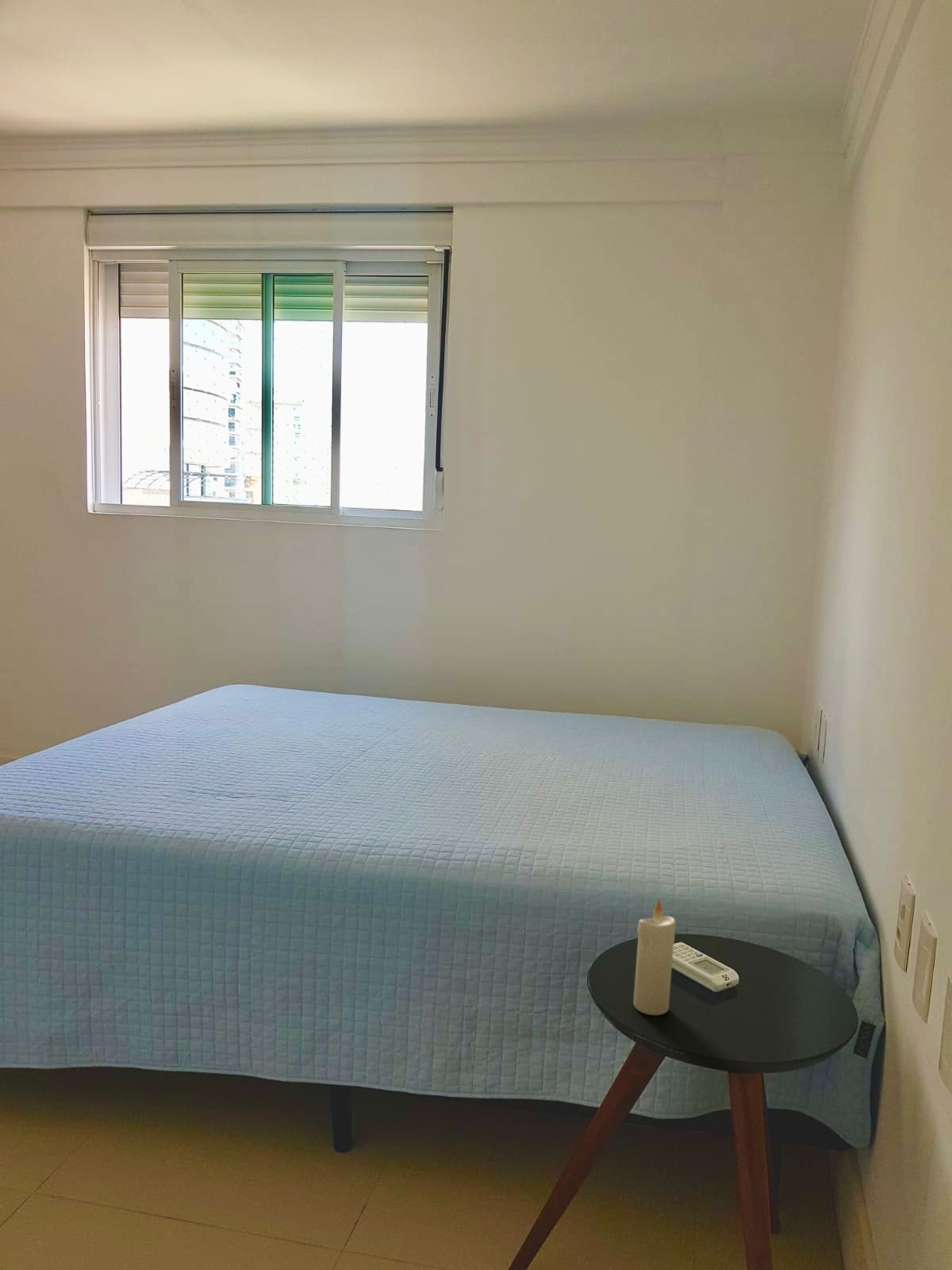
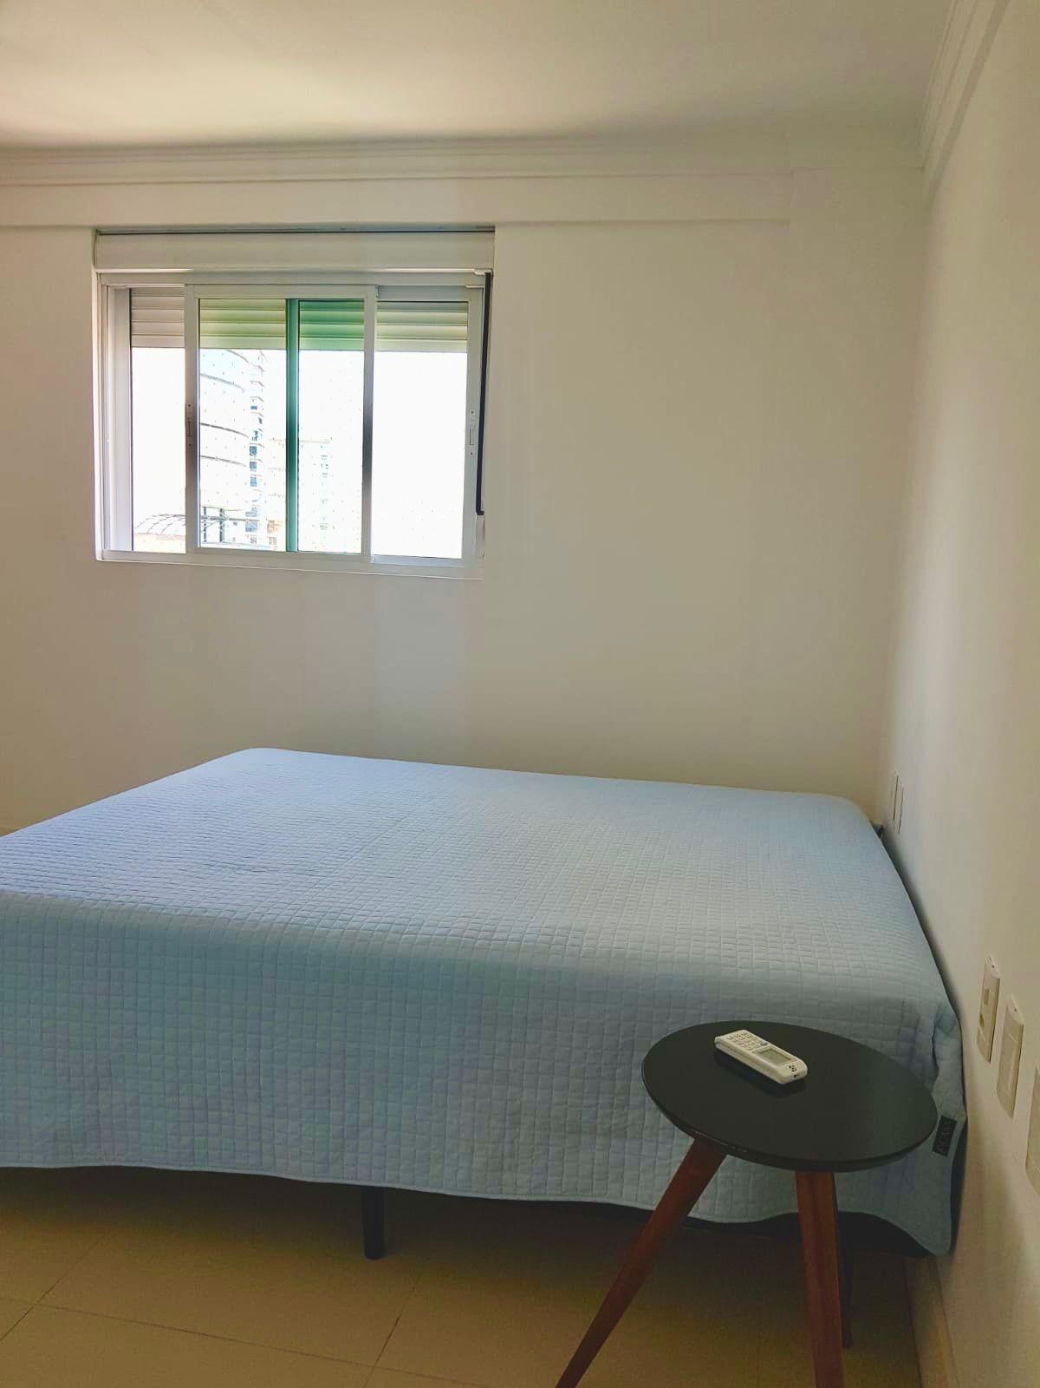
- candle [633,899,677,1016]
